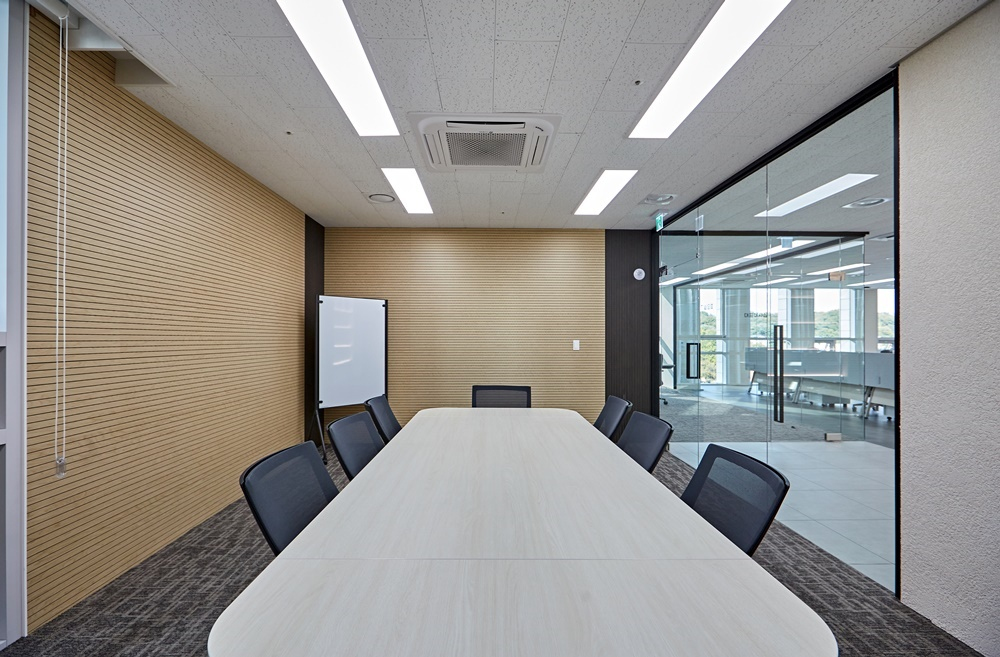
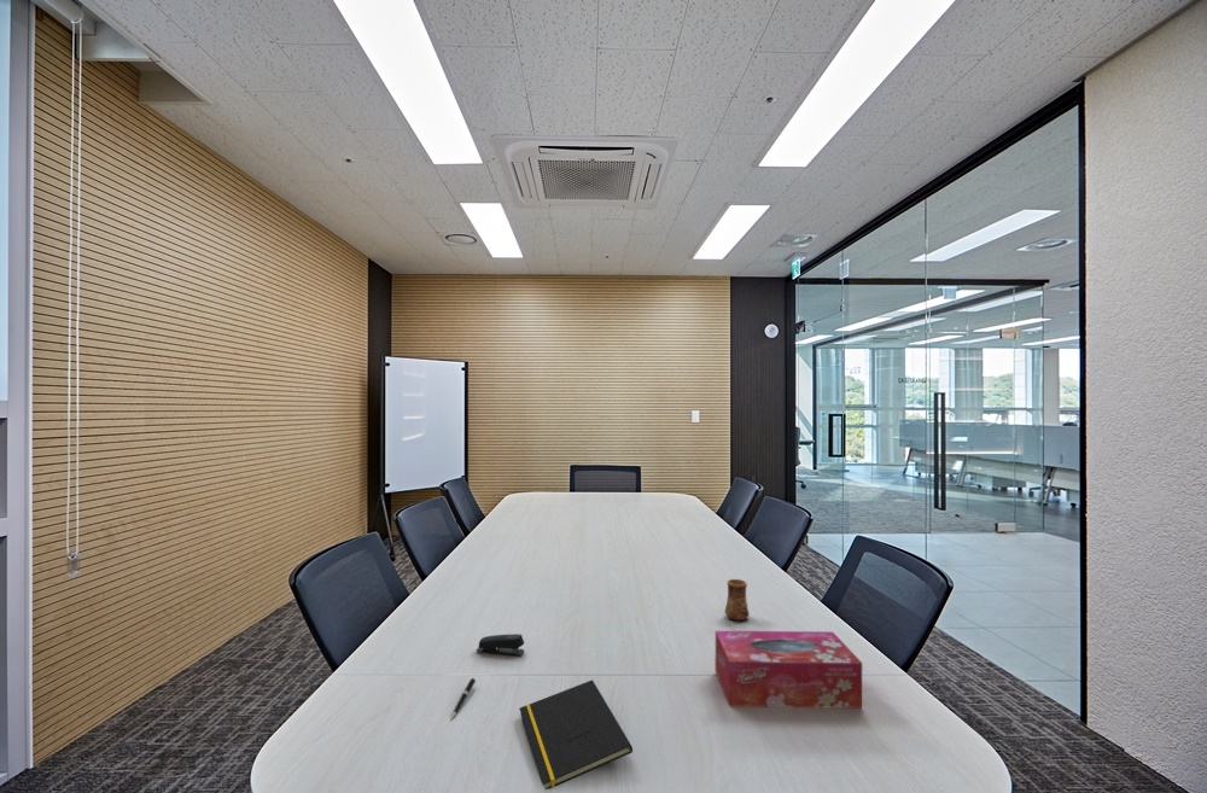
+ stapler [476,632,525,657]
+ tissue box [715,629,863,710]
+ pen [450,677,477,721]
+ notepad [519,680,634,791]
+ cup [724,578,751,622]
